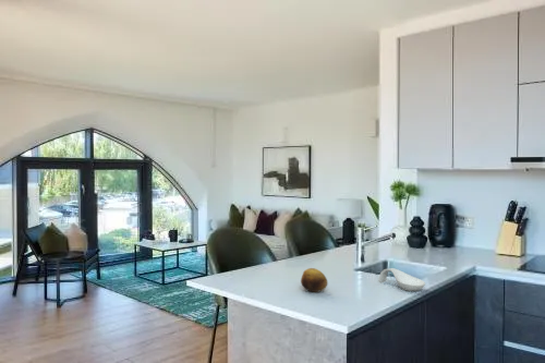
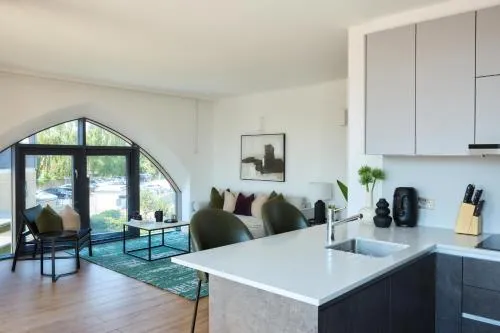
- fruit [300,267,329,293]
- spoon rest [377,267,426,292]
